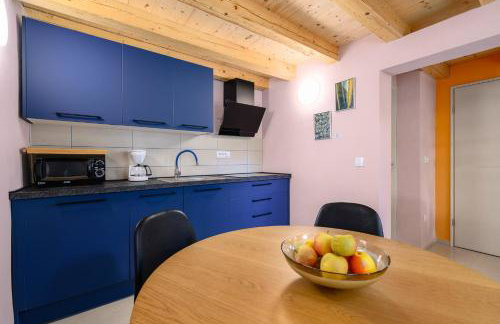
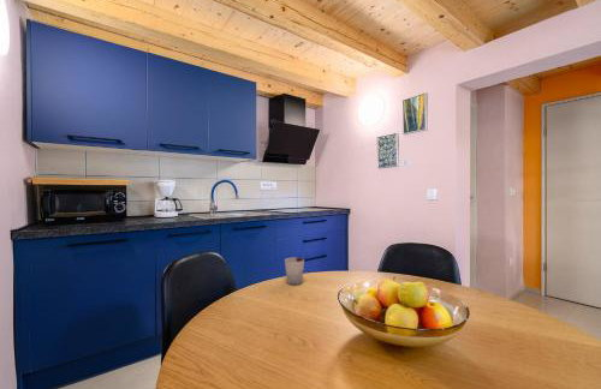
+ cup [284,256,305,286]
